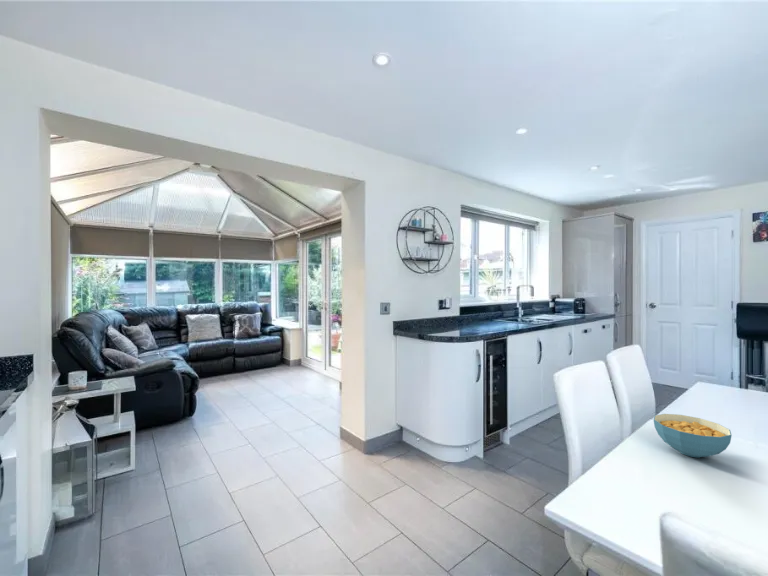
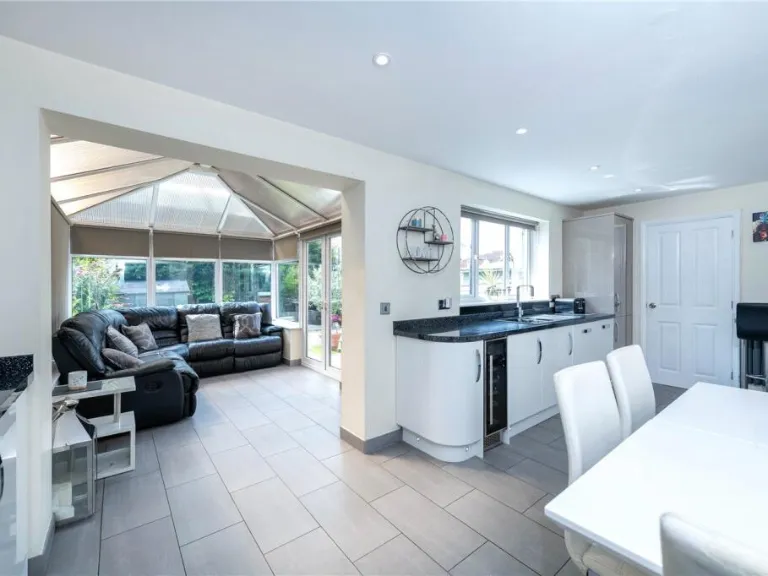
- cereal bowl [653,413,733,459]
